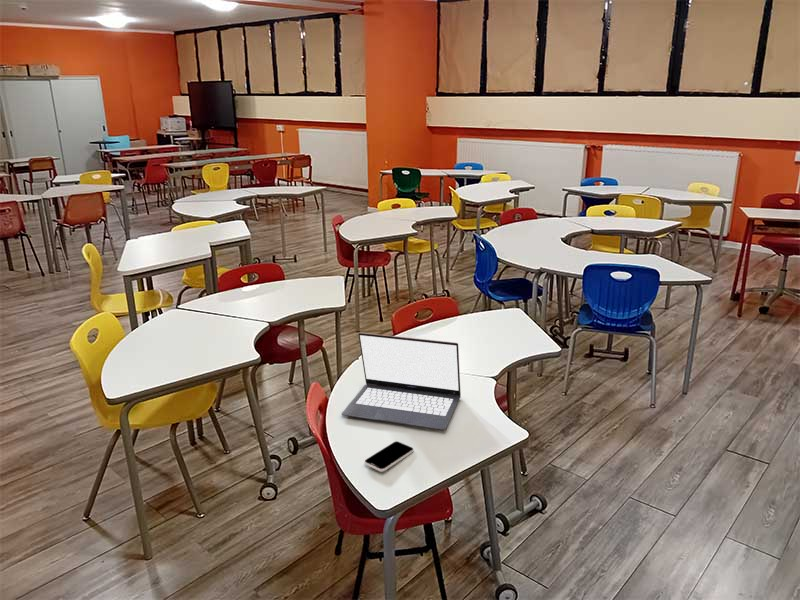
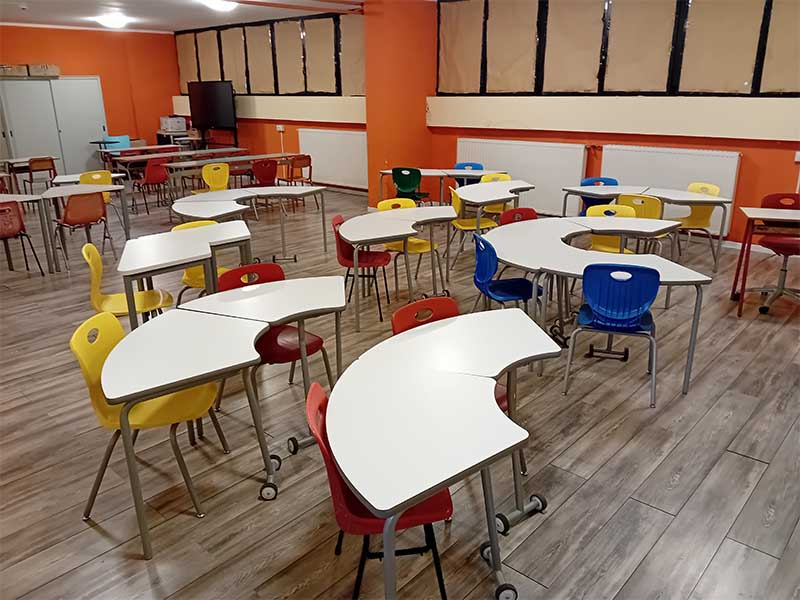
- smartphone [363,440,415,473]
- laptop [341,332,462,431]
